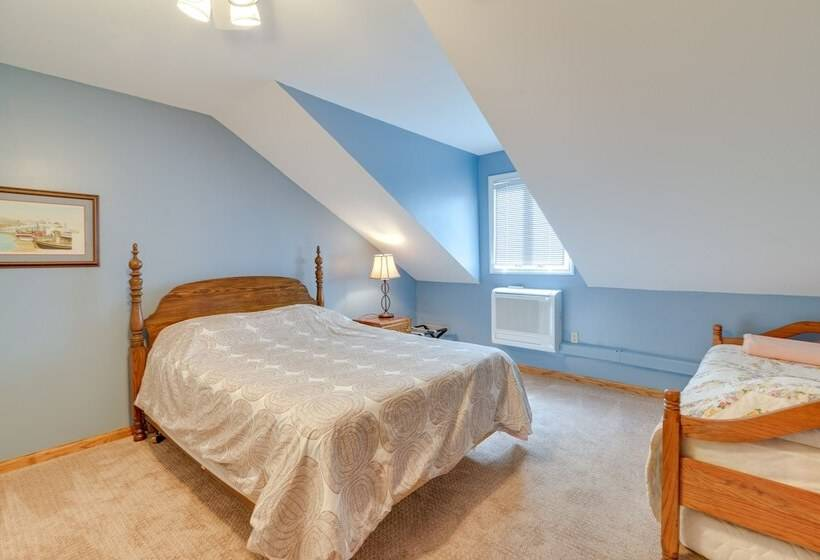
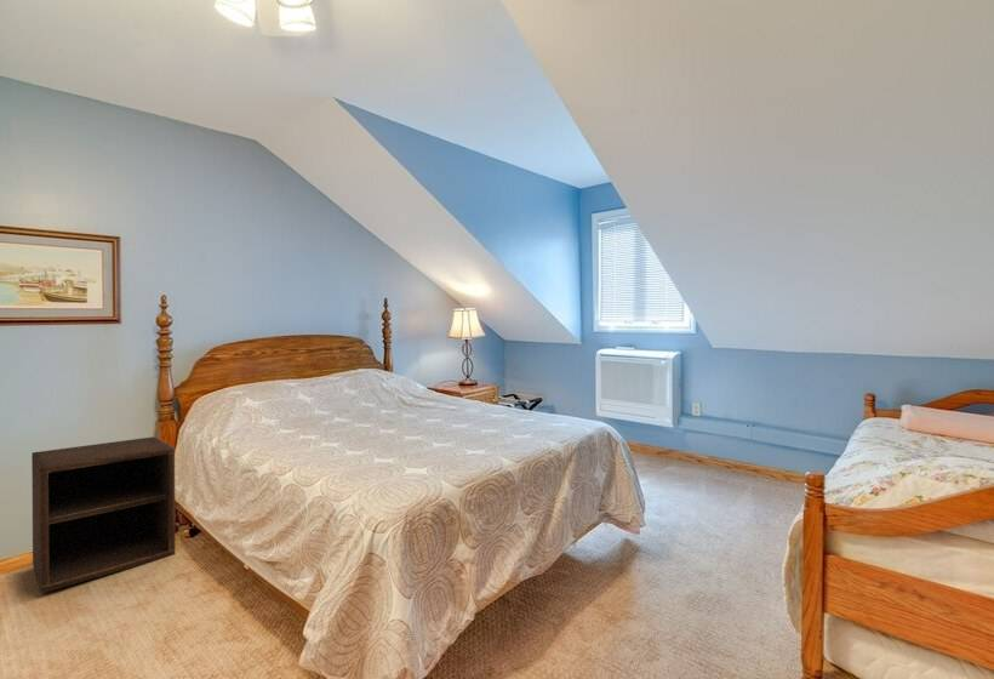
+ nightstand [30,435,177,594]
